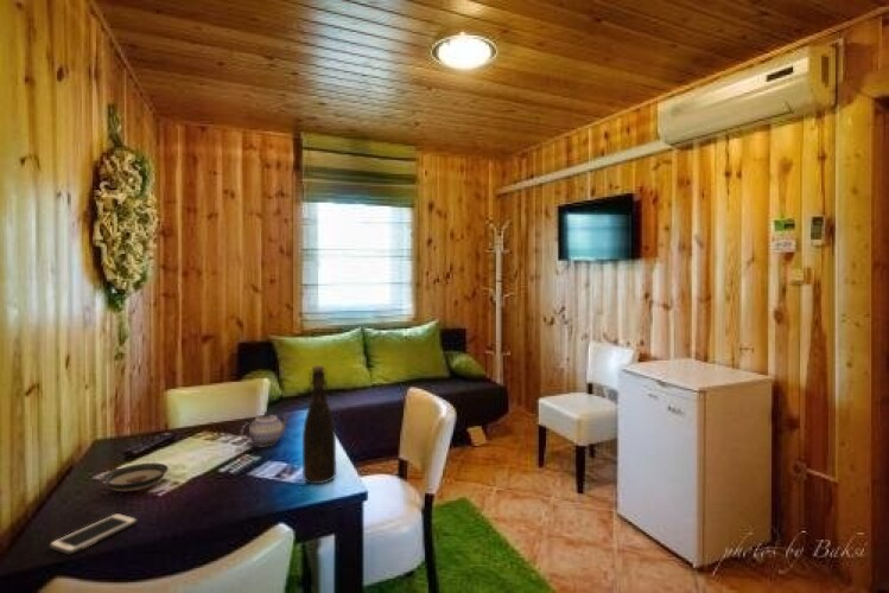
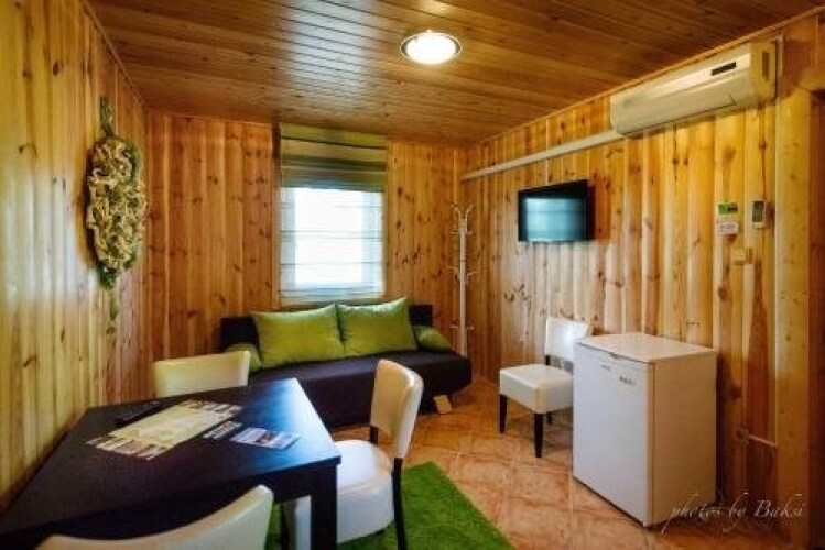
- teapot [240,410,290,447]
- cell phone [49,512,139,555]
- saucer [102,461,170,493]
- bottle [301,364,337,485]
